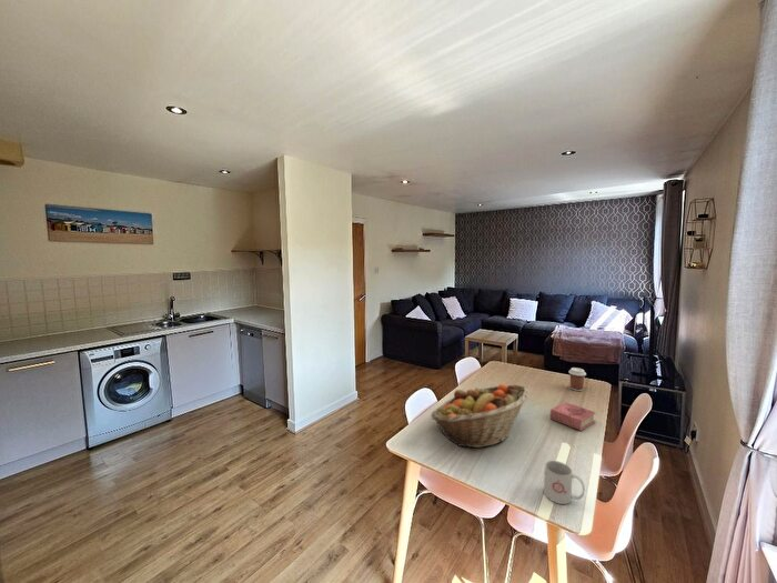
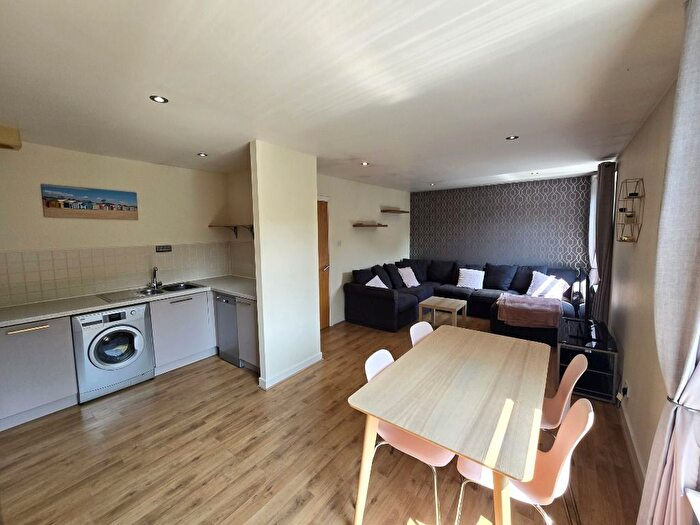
- book [549,401,597,432]
- mug [543,460,586,505]
- fruit basket [430,383,531,449]
- coffee cup [567,366,587,392]
